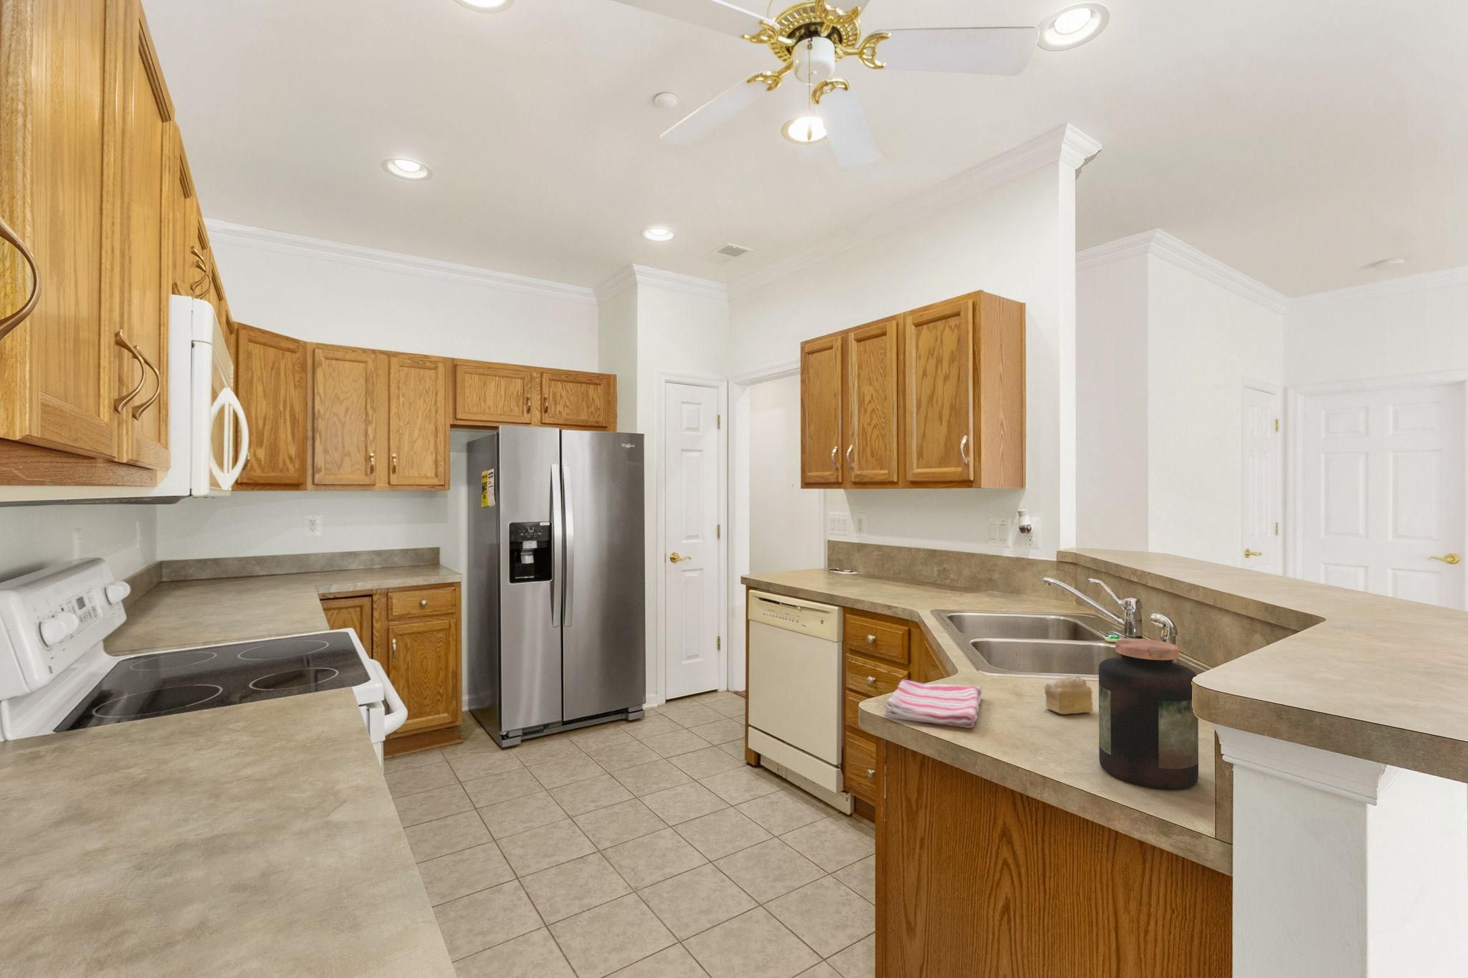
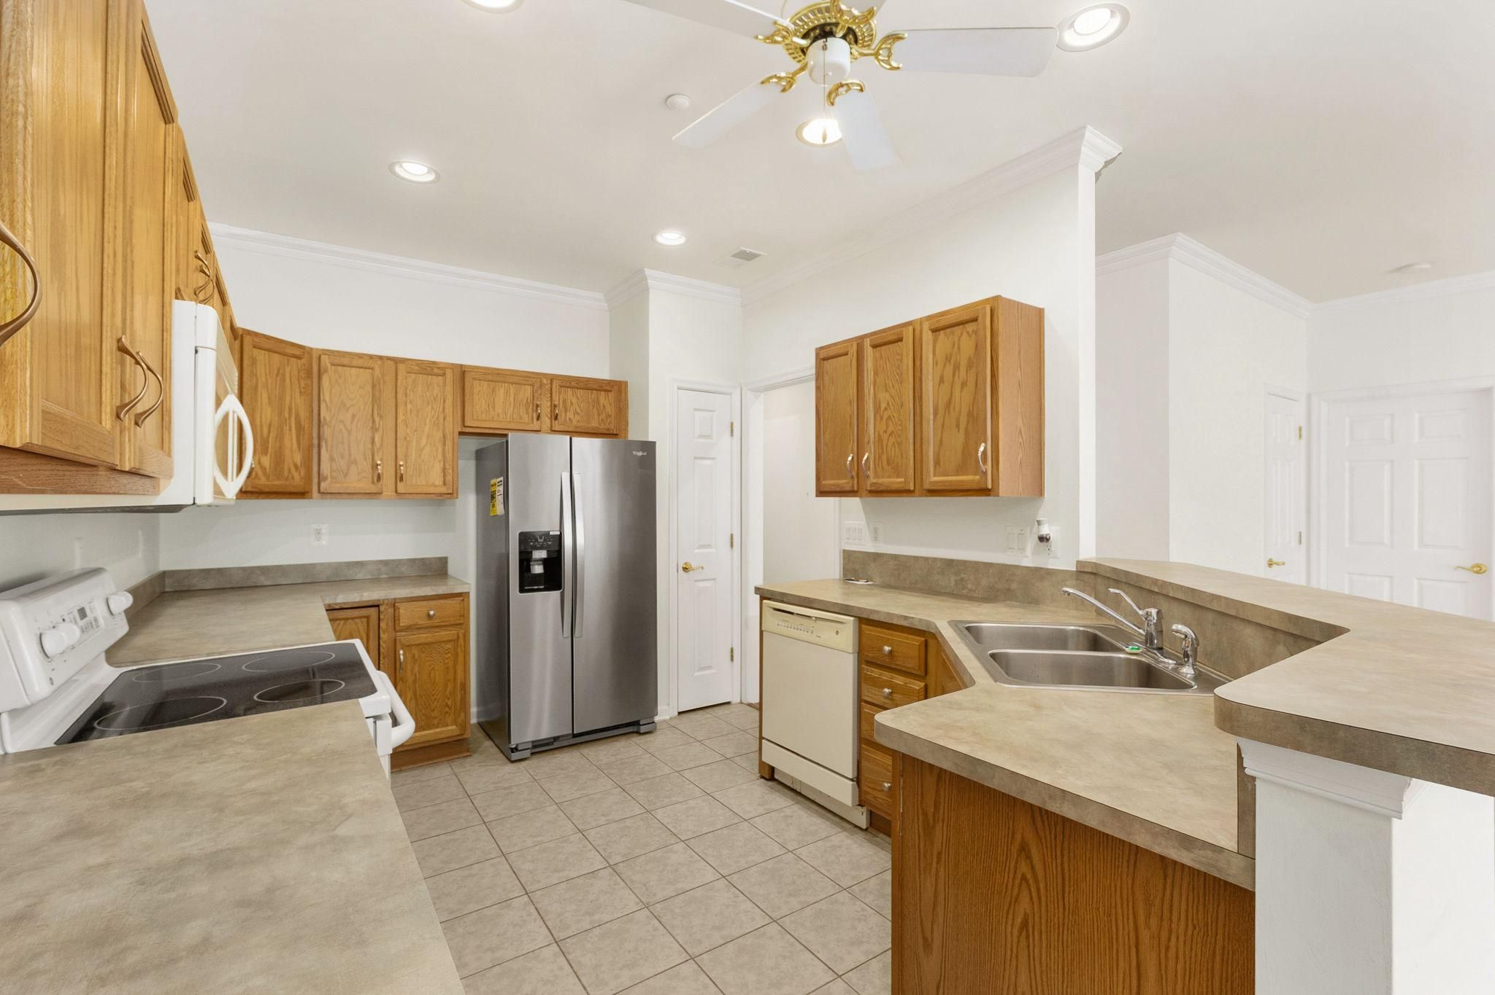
- jar [1098,637,1200,790]
- cake slice [1043,676,1094,716]
- dish towel [884,679,982,729]
